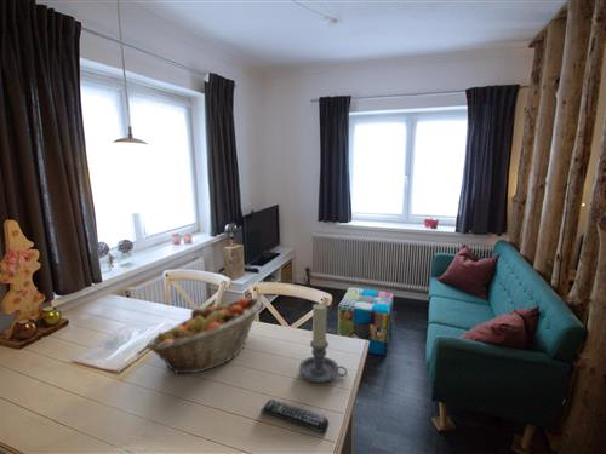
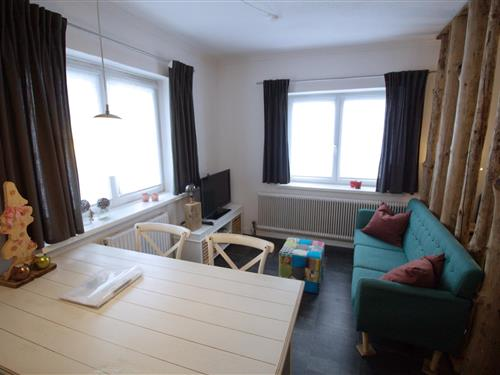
- remote control [261,398,330,433]
- fruit basket [144,297,263,375]
- candle holder [298,303,348,384]
